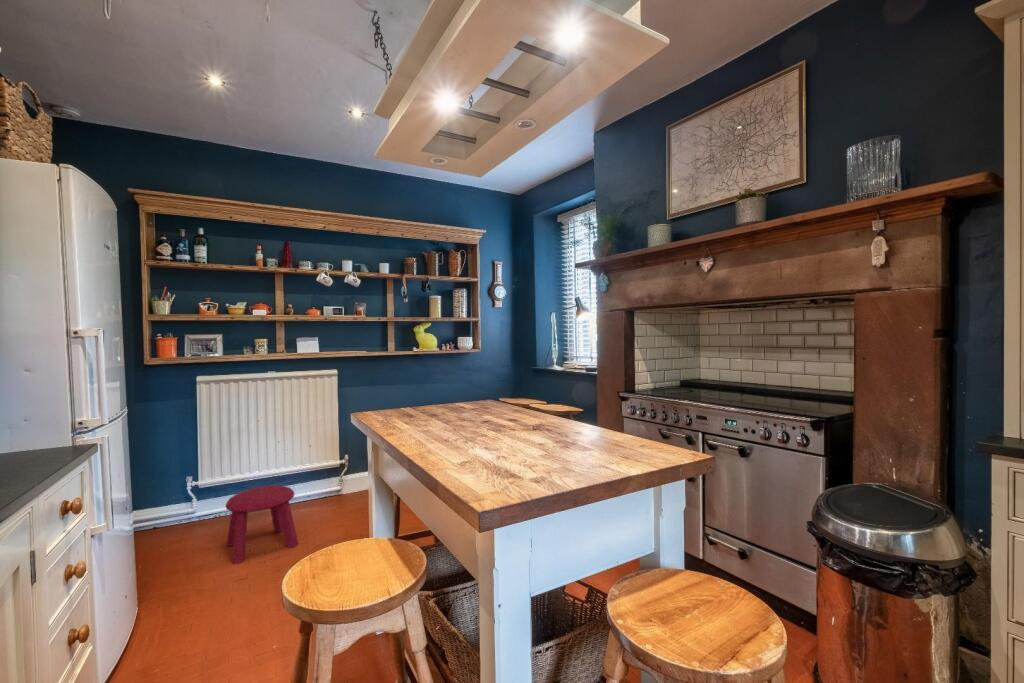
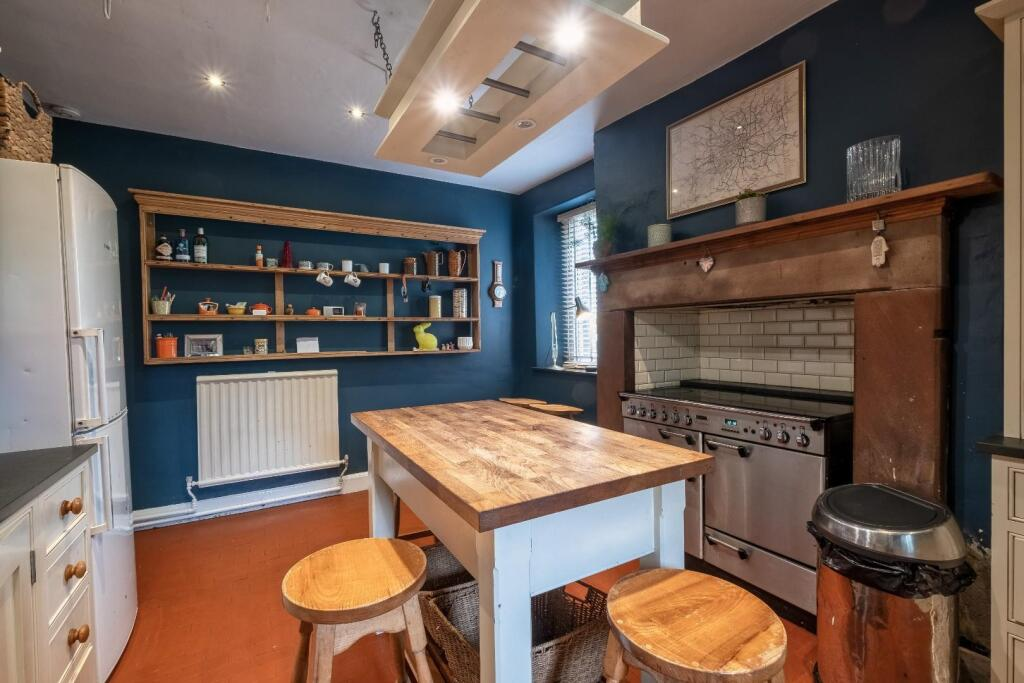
- stool [224,484,299,565]
